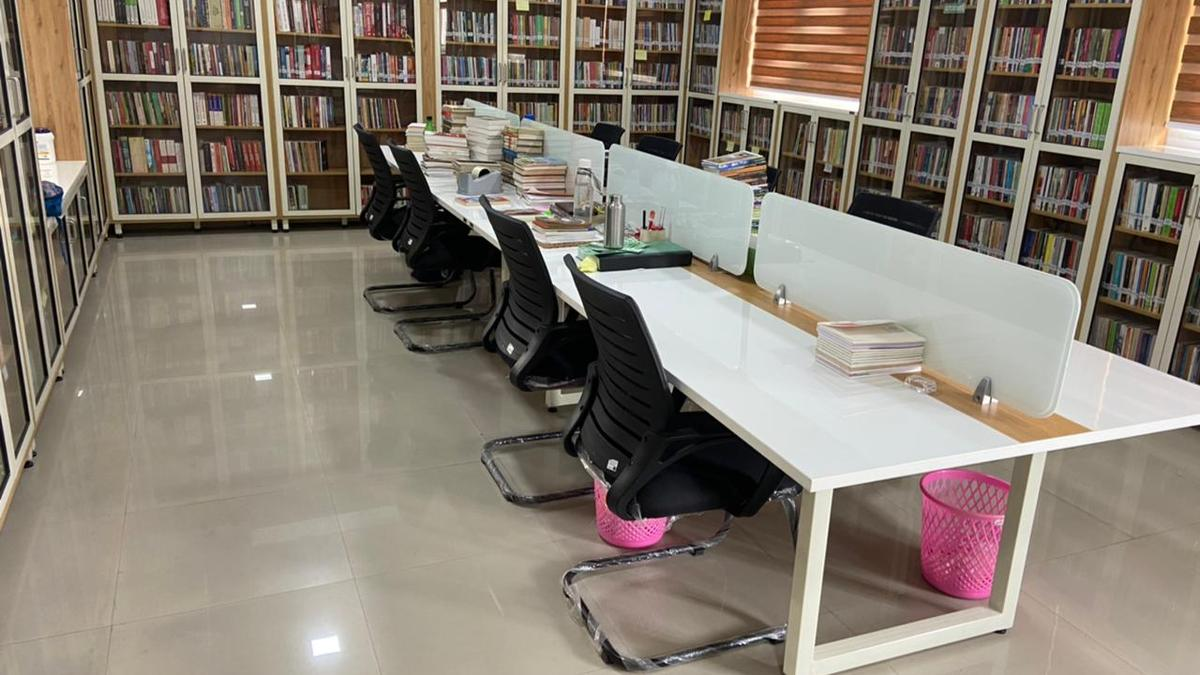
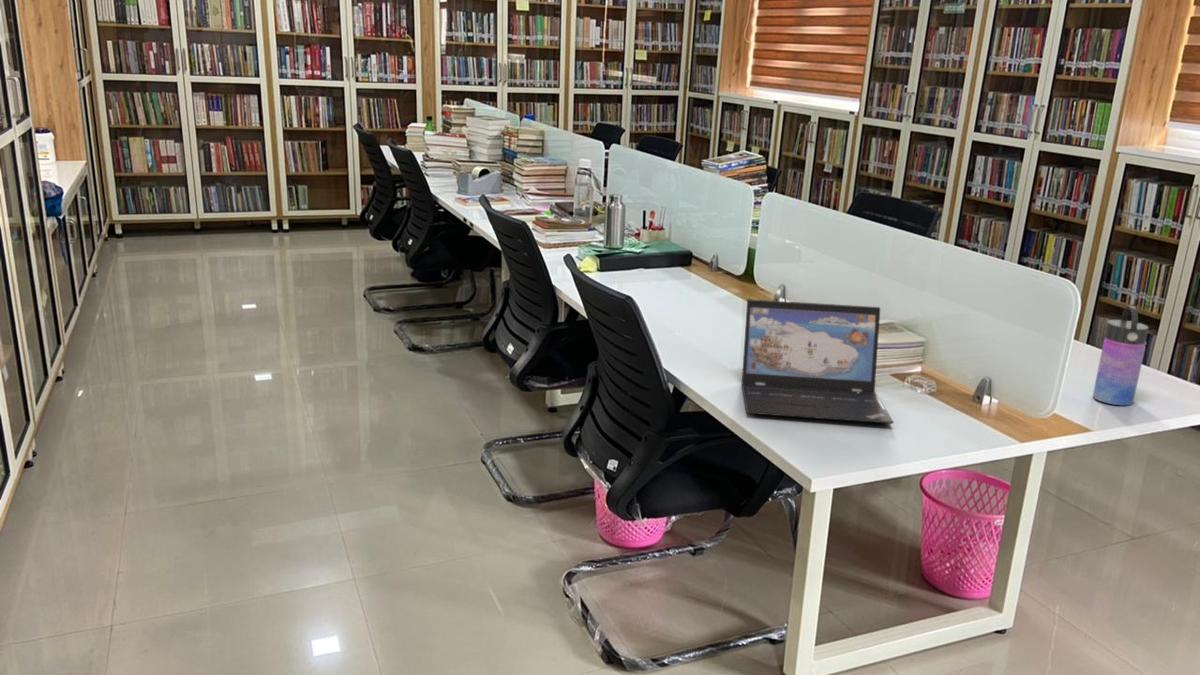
+ water bottle [1092,305,1149,406]
+ laptop [741,298,895,425]
